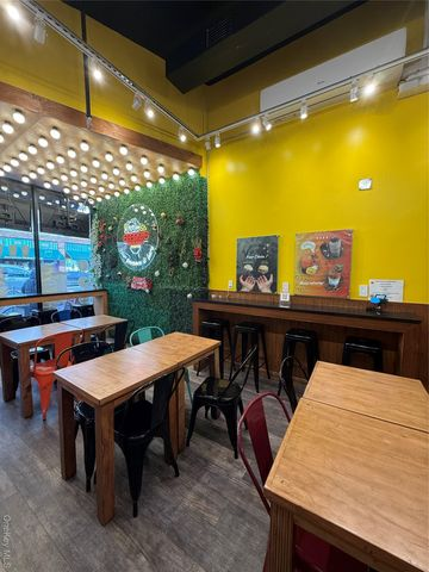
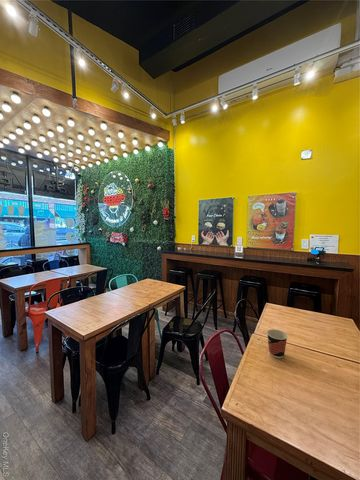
+ cup [266,328,289,359]
